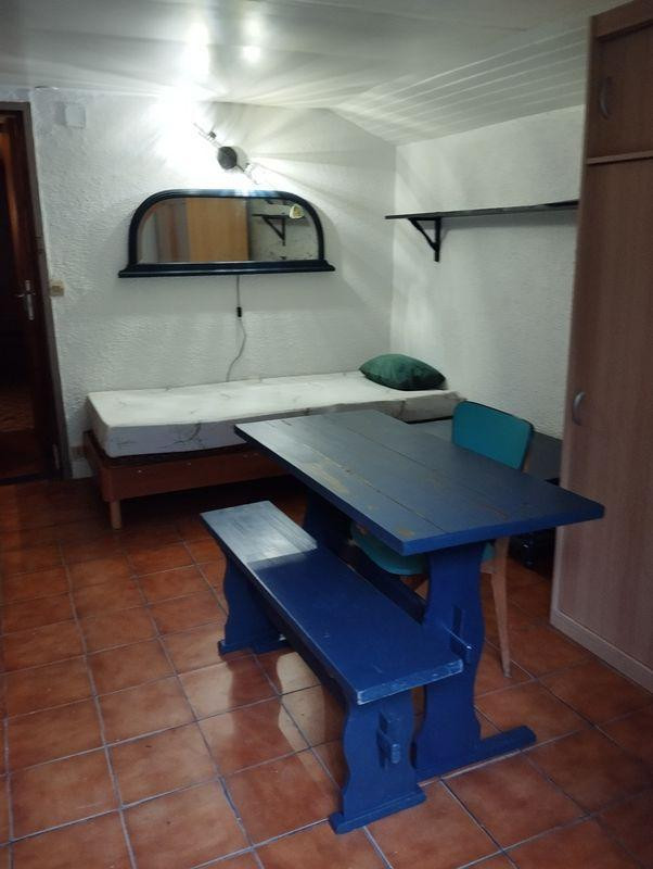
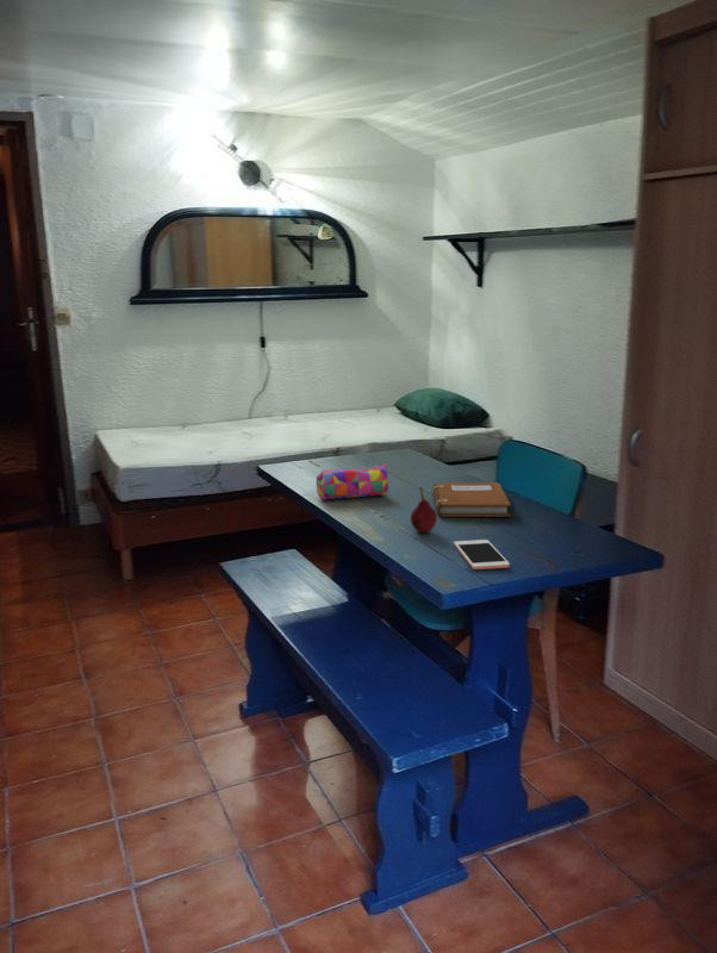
+ pencil case [316,463,389,502]
+ notebook [431,481,512,518]
+ fruit [410,486,438,534]
+ cell phone [453,538,511,571]
